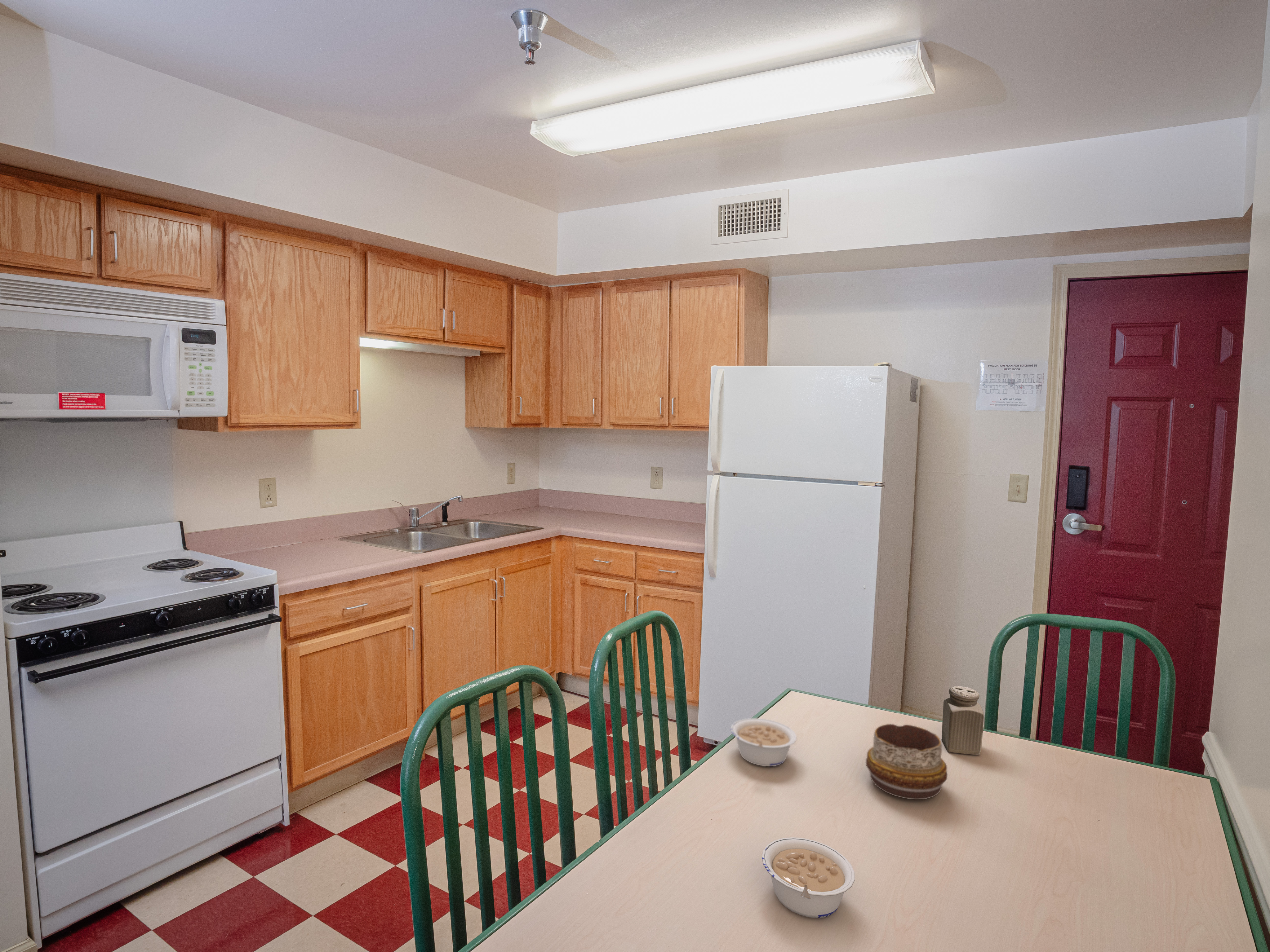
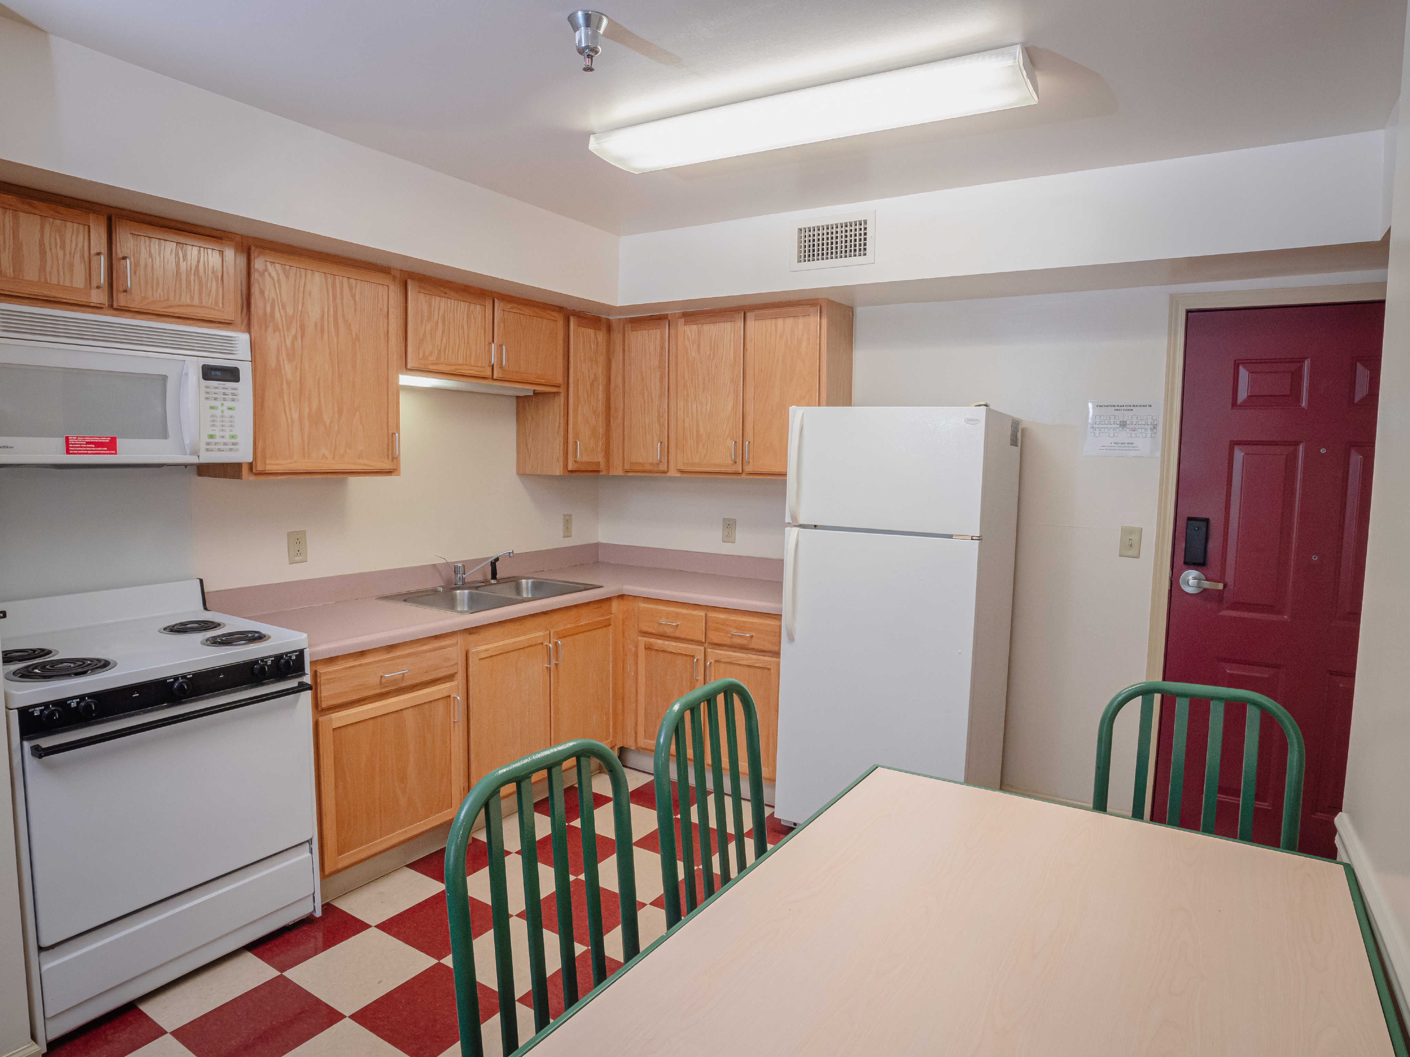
- legume [730,718,797,767]
- decorative bowl [865,724,948,800]
- legume [762,837,855,918]
- salt shaker [941,686,984,755]
